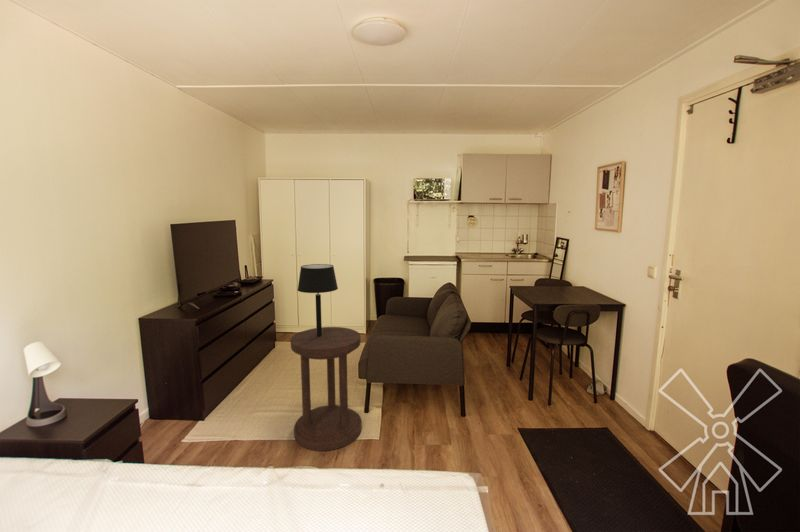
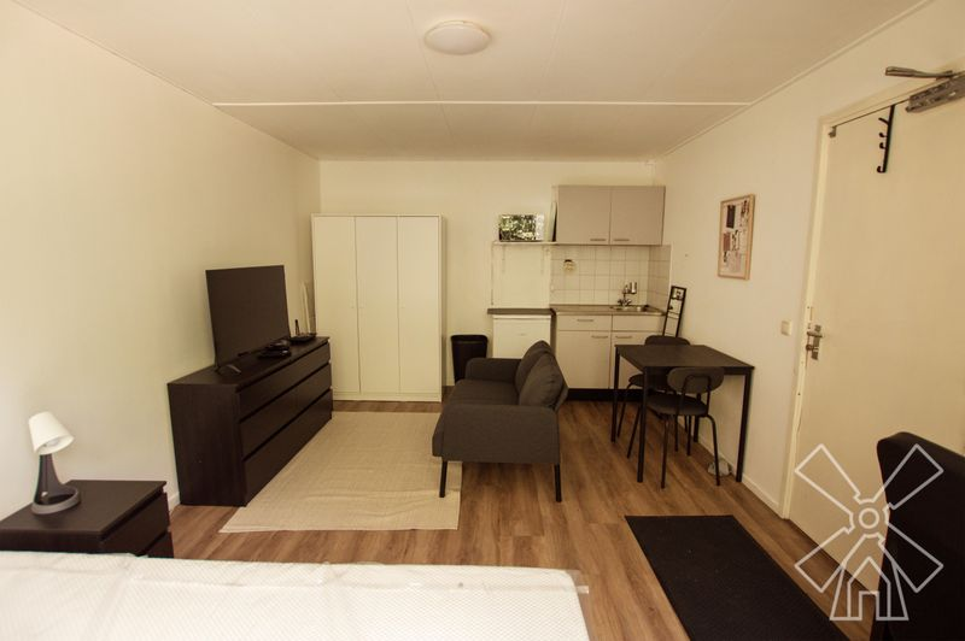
- side table [290,326,363,452]
- table lamp [297,263,339,337]
